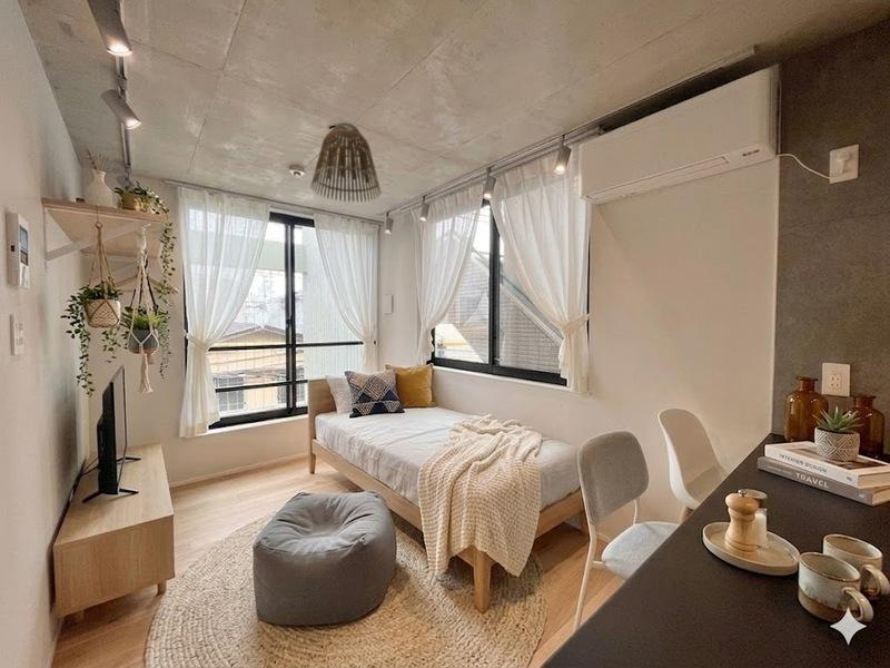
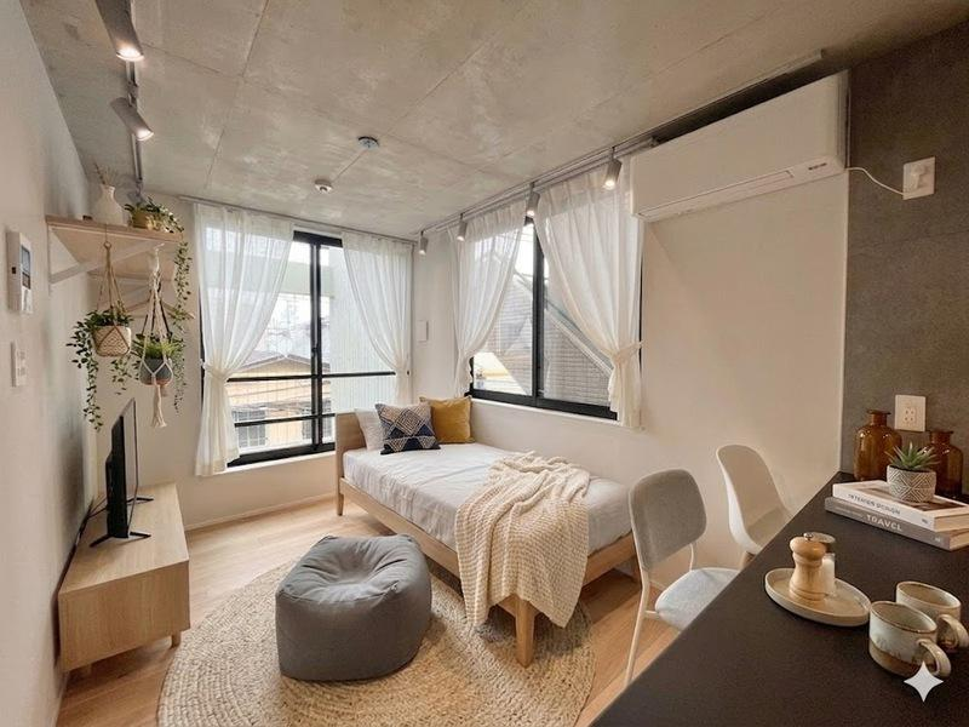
- lamp shade [309,121,383,204]
